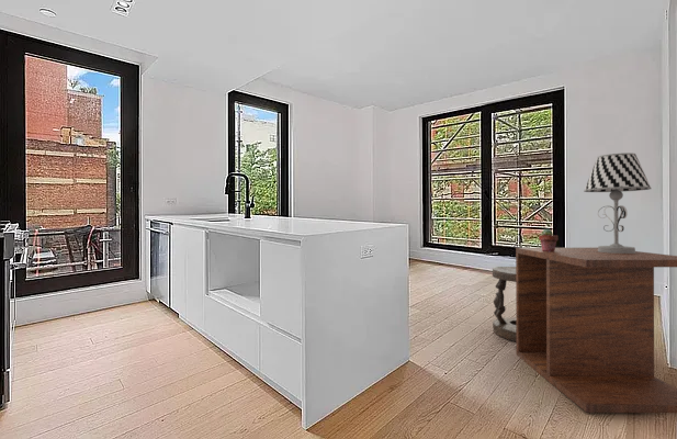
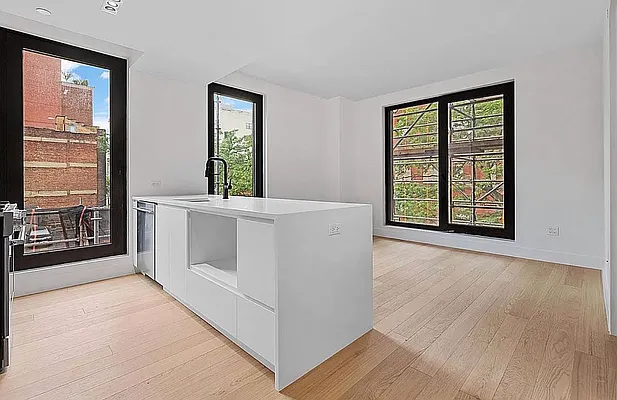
- side table [515,247,677,414]
- stool [492,266,517,342]
- table lamp [583,153,652,254]
- potted succulent [538,228,560,251]
